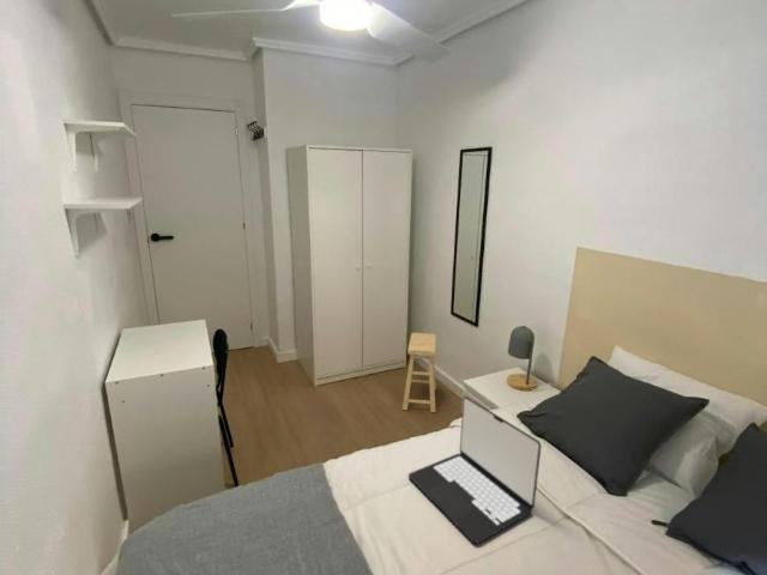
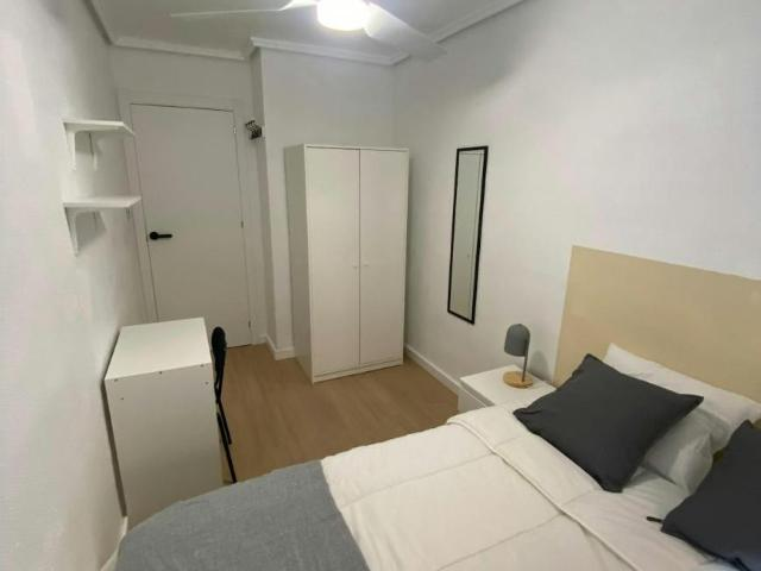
- footstool [401,332,437,413]
- laptop [407,395,543,545]
